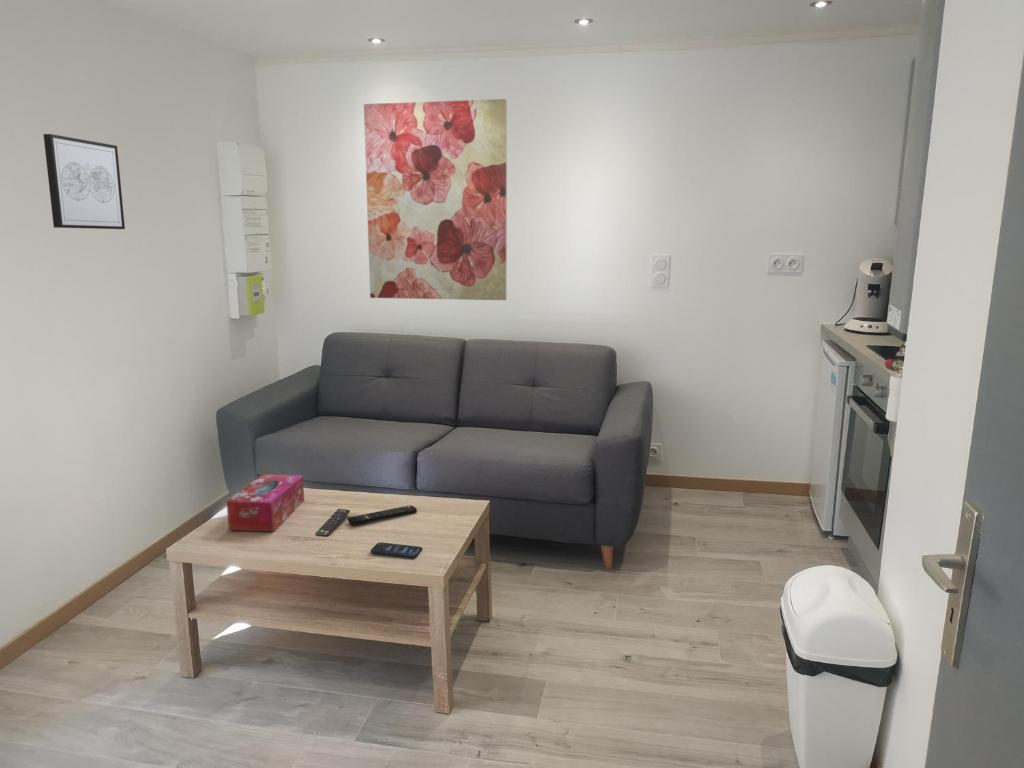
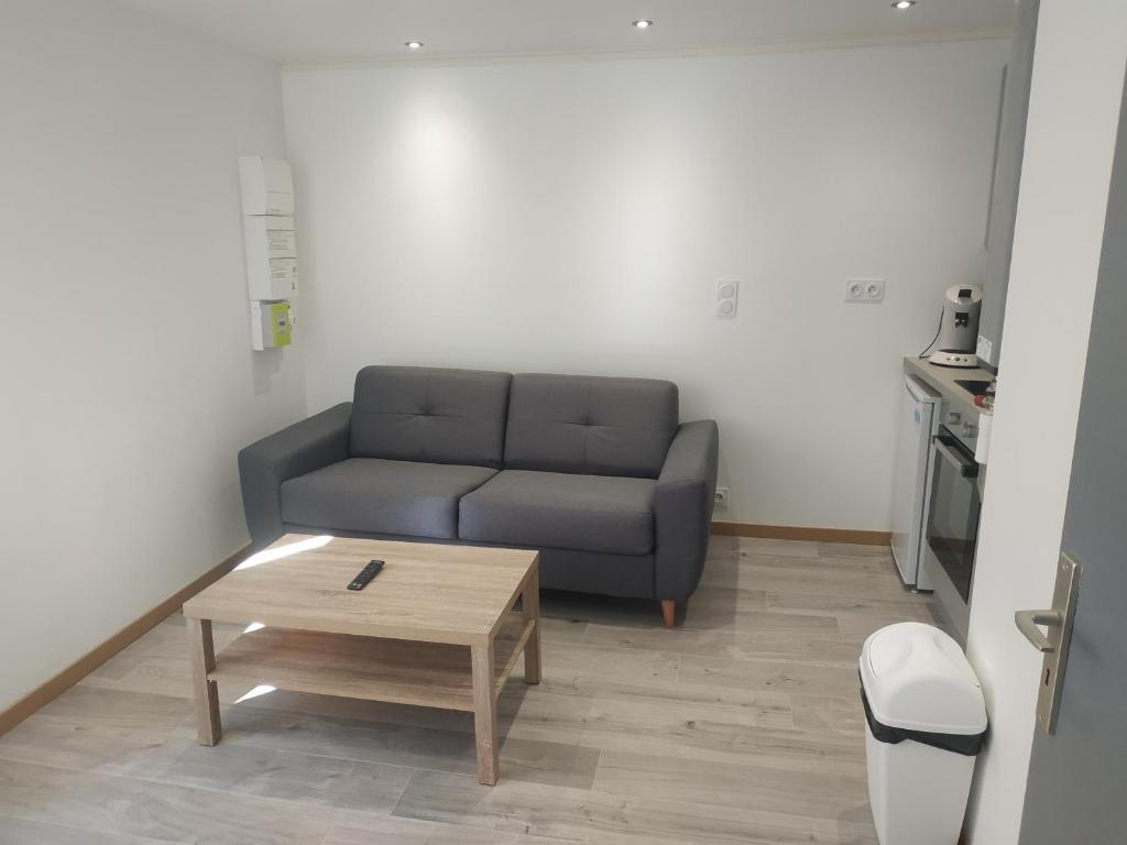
- wall art [363,98,508,301]
- smartphone [370,541,423,559]
- remote control [346,504,418,526]
- tissue box [226,473,305,532]
- wall art [42,133,126,230]
